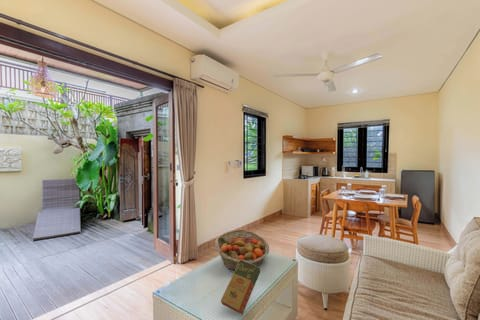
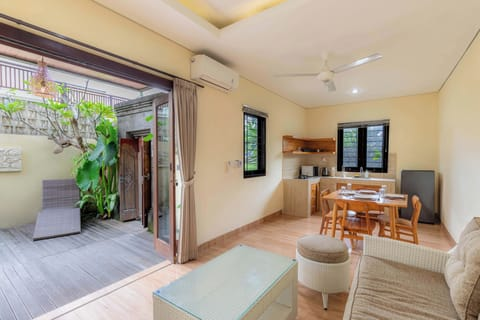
- fruit basket [214,228,270,271]
- book [220,260,261,316]
